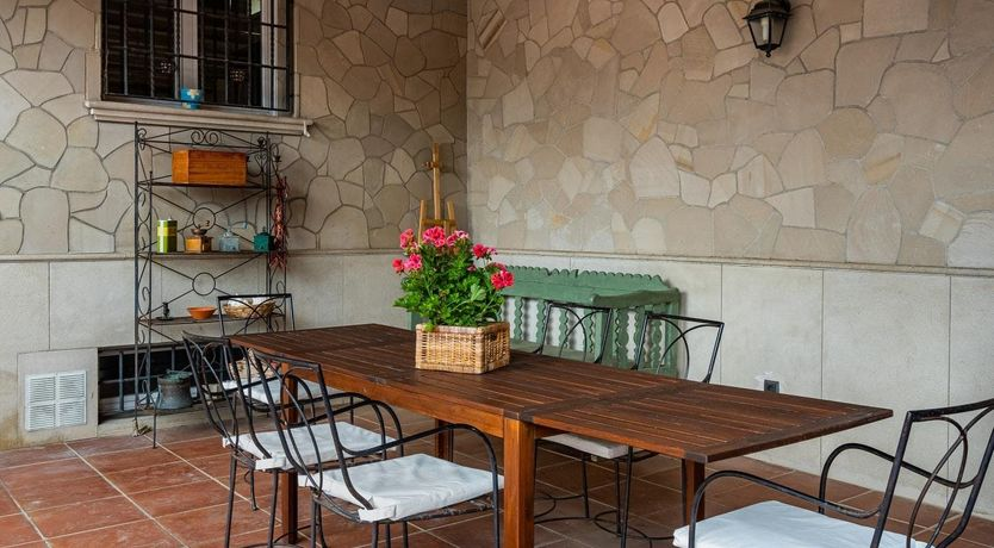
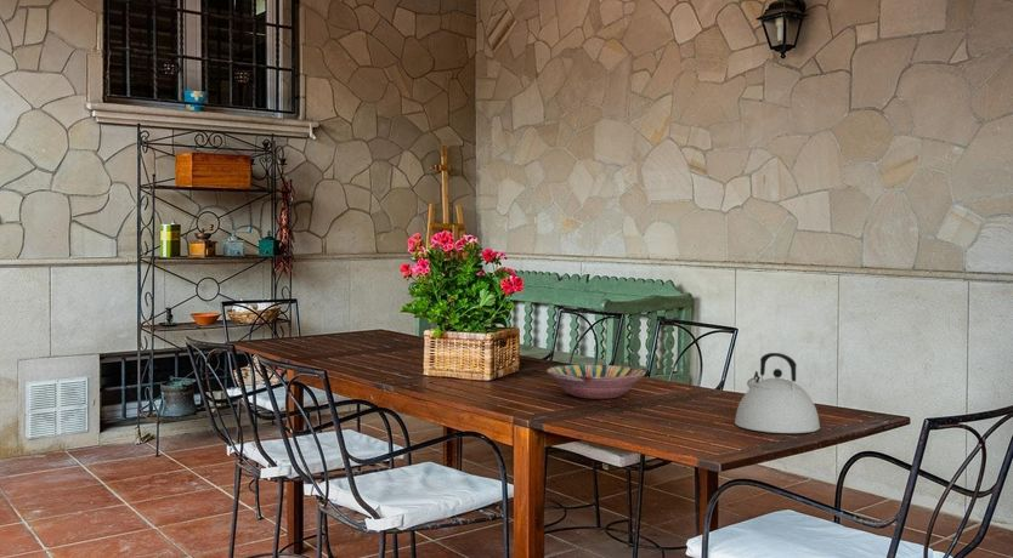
+ kettle [734,352,821,434]
+ serving bowl [545,364,647,400]
